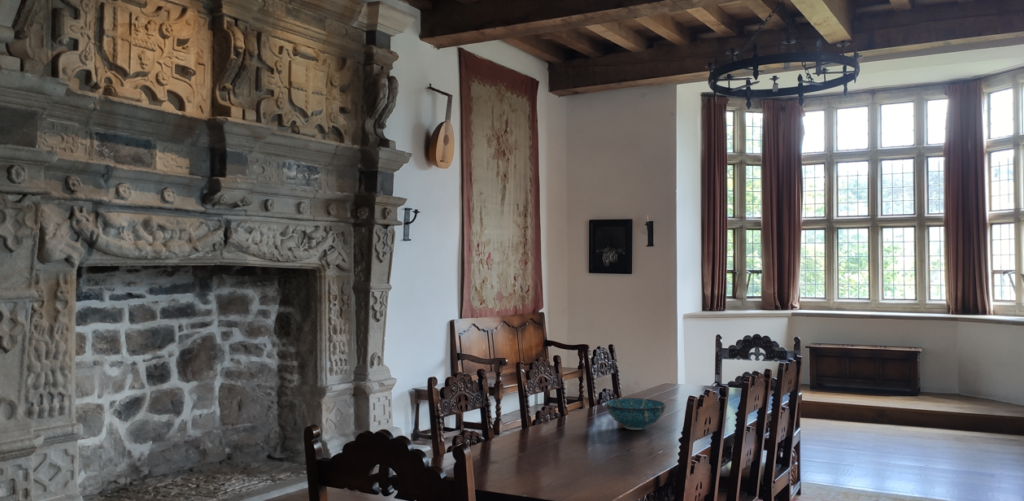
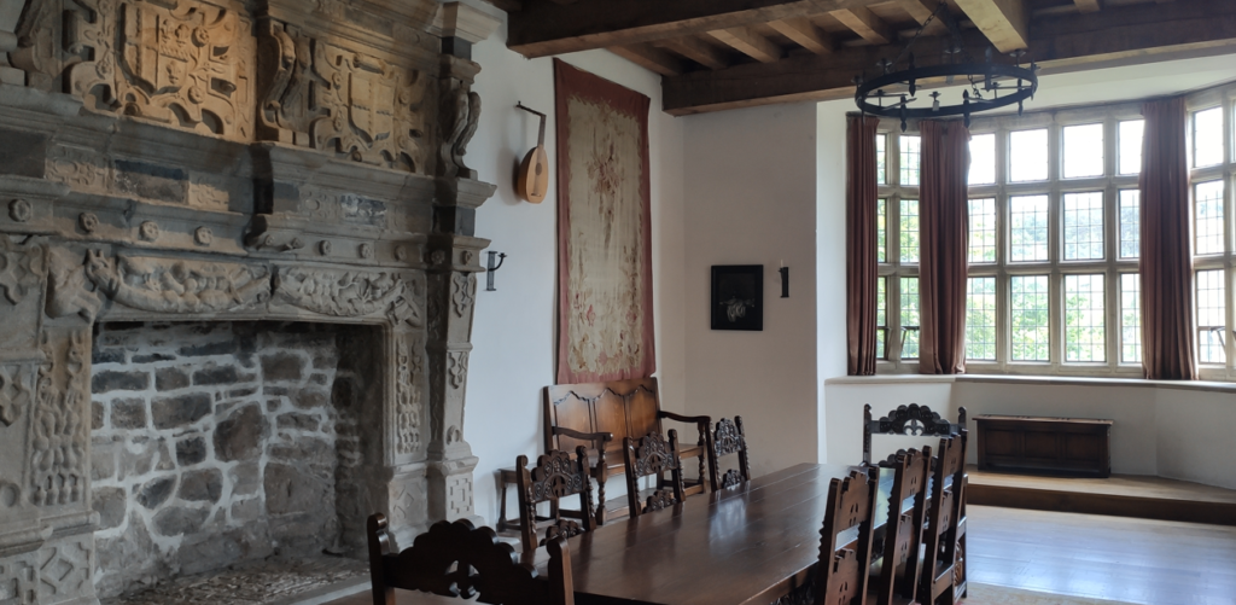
- decorative bowl [604,397,667,431]
